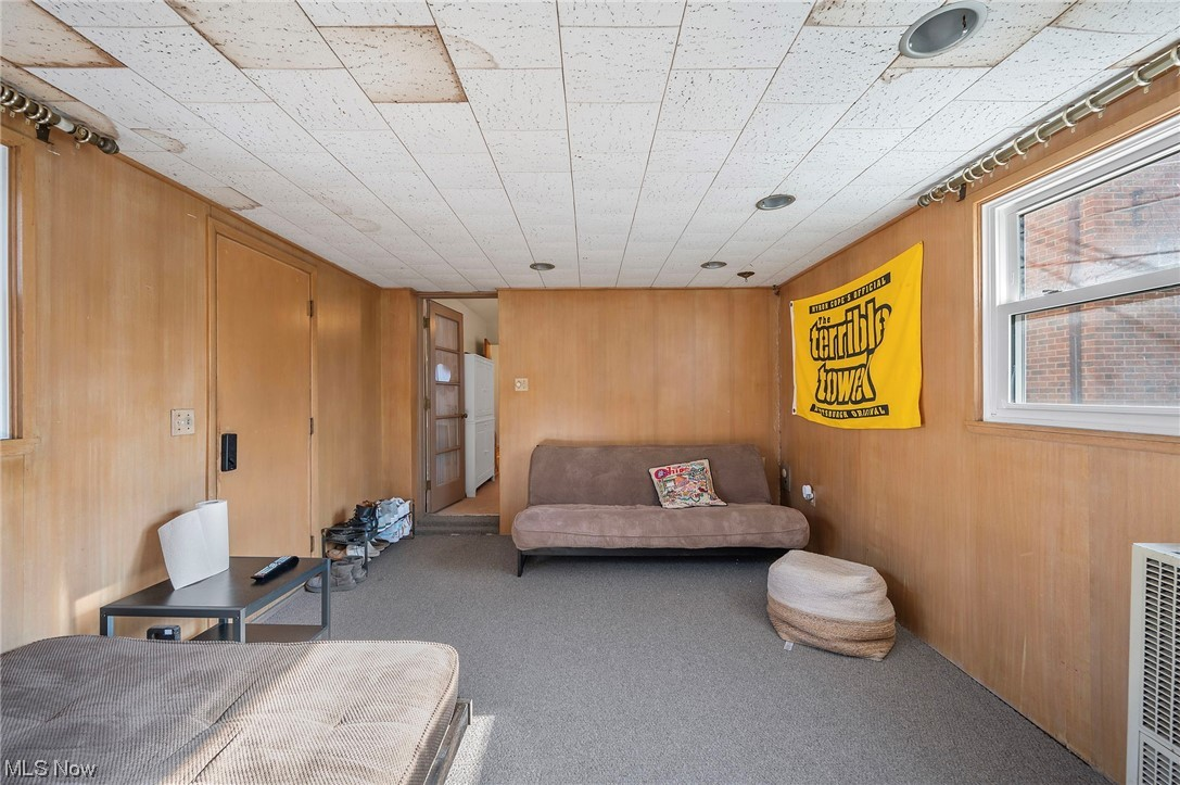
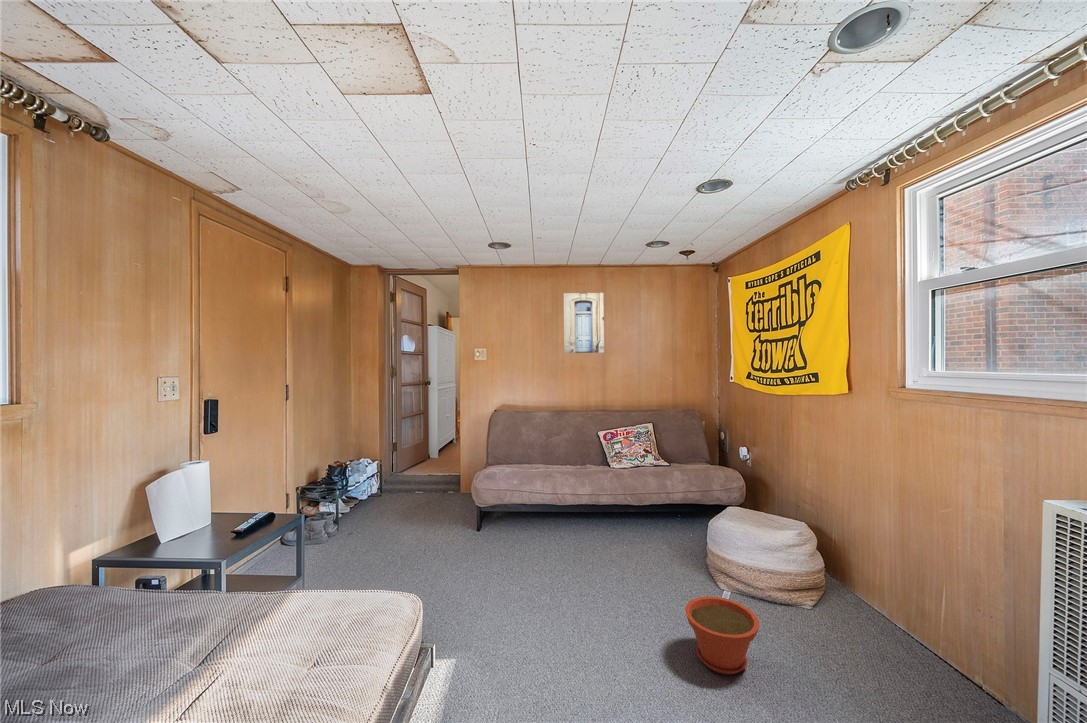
+ plant pot [684,595,760,676]
+ wall art [563,292,605,354]
